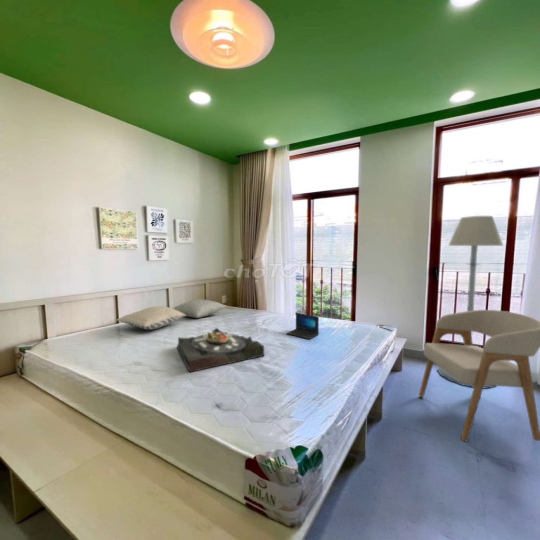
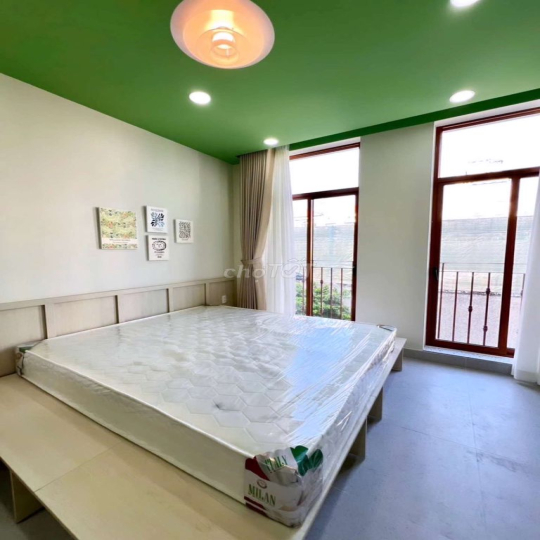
- laptop [286,312,320,340]
- floor lamp [437,215,504,390]
- pillow [116,305,186,331]
- serving tray [176,327,265,373]
- pillow [172,298,227,319]
- armchair [418,309,540,443]
